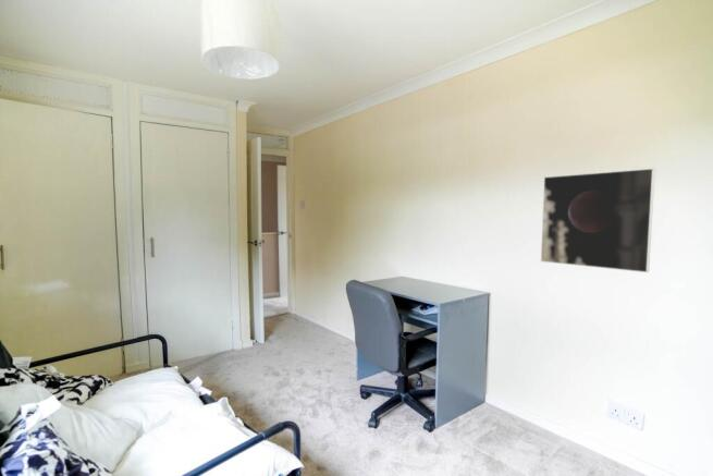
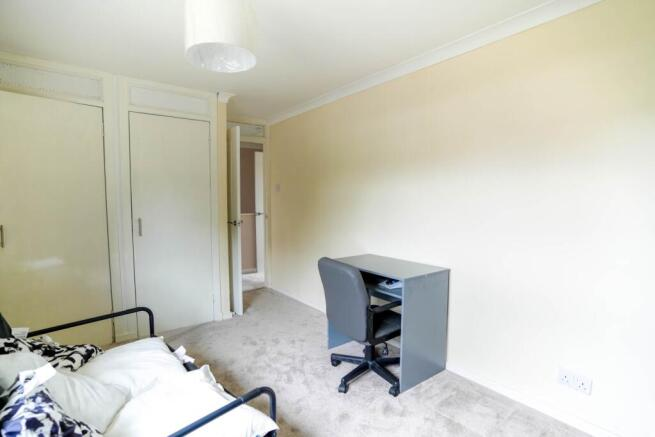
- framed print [540,167,656,273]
